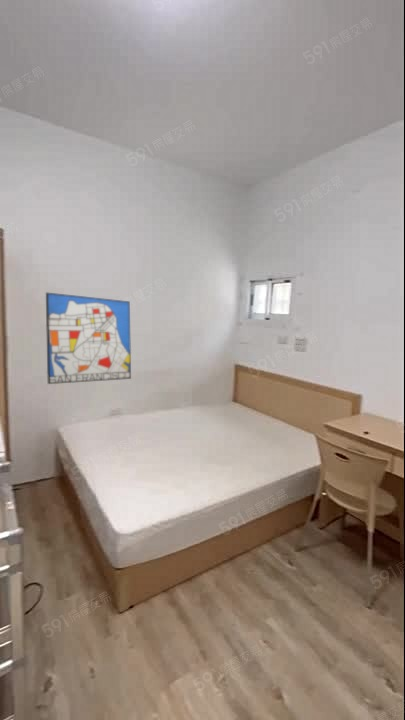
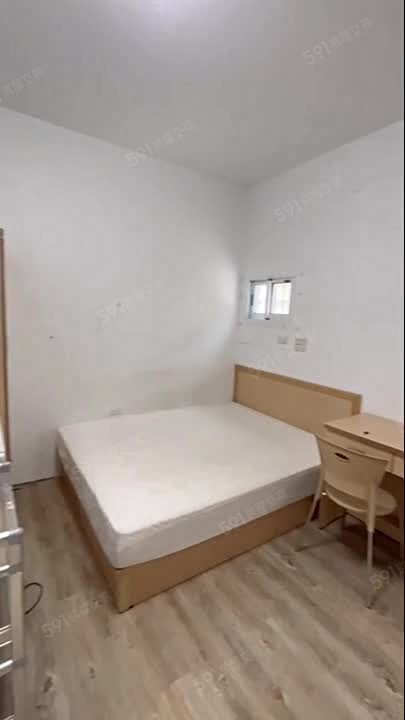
- wall art [45,291,132,385]
